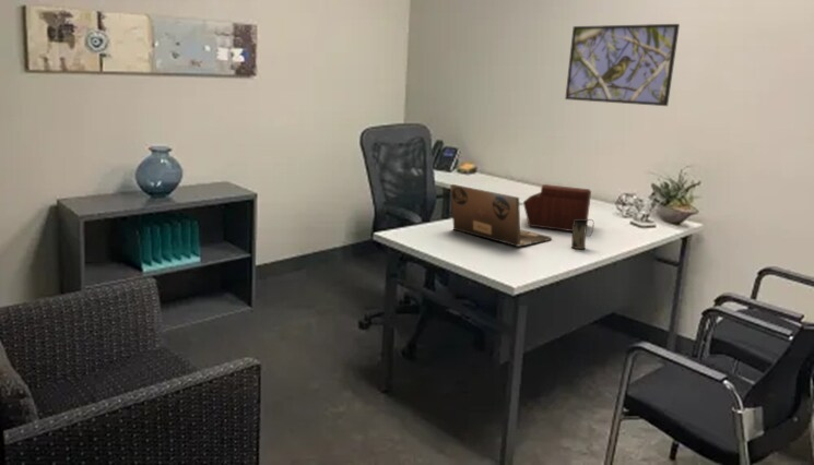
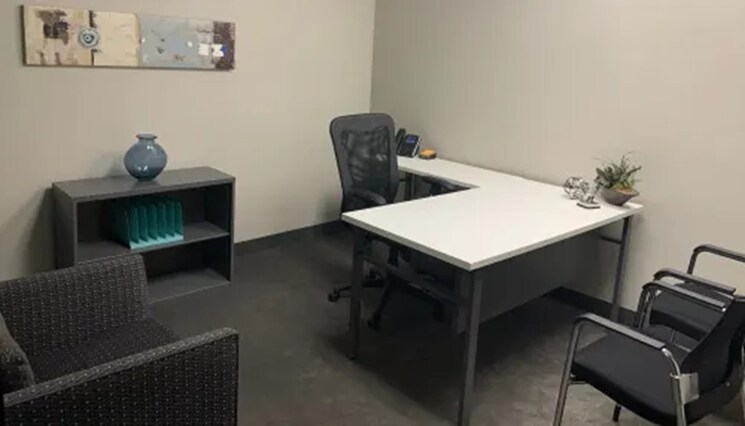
- sewing box [522,183,592,233]
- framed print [564,23,681,107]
- mug [570,218,595,250]
- laptop [449,183,553,248]
